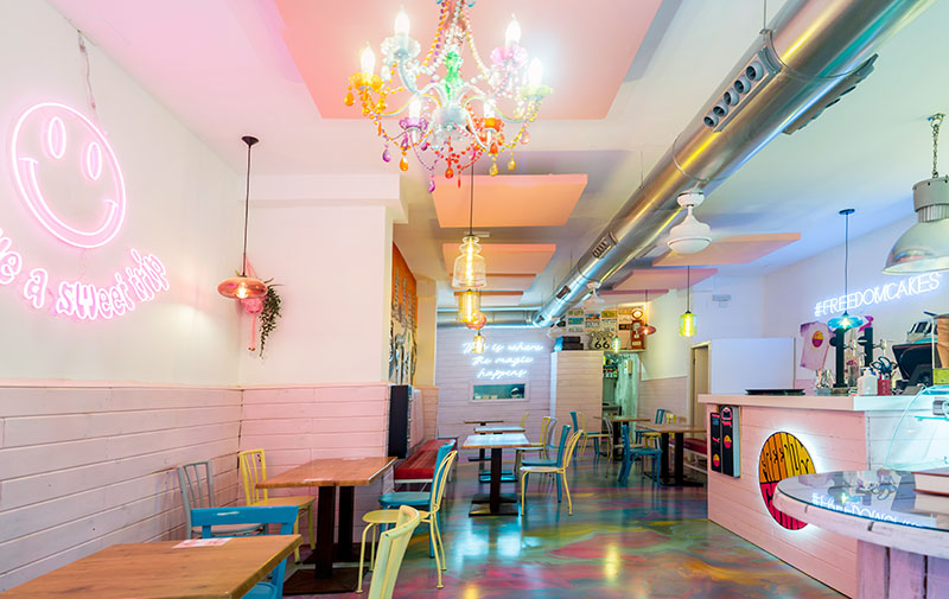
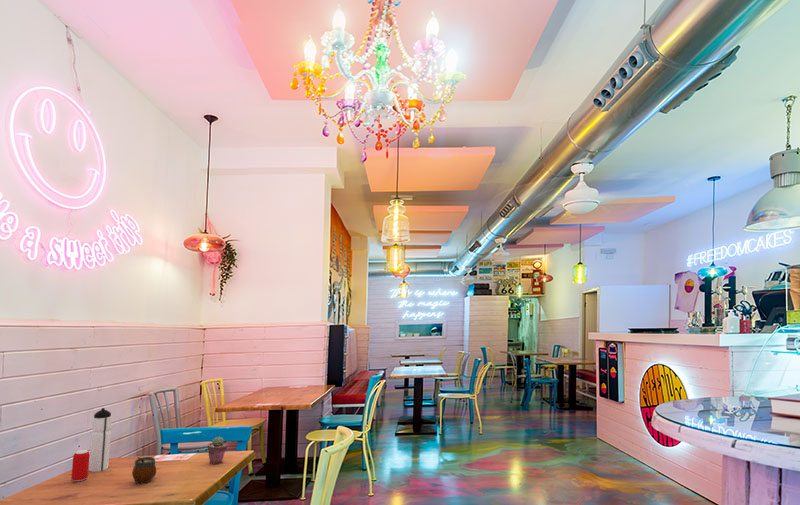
+ potted succulent [207,435,228,465]
+ beverage can [70,449,90,482]
+ gourd [131,456,158,484]
+ water bottle [88,407,113,473]
